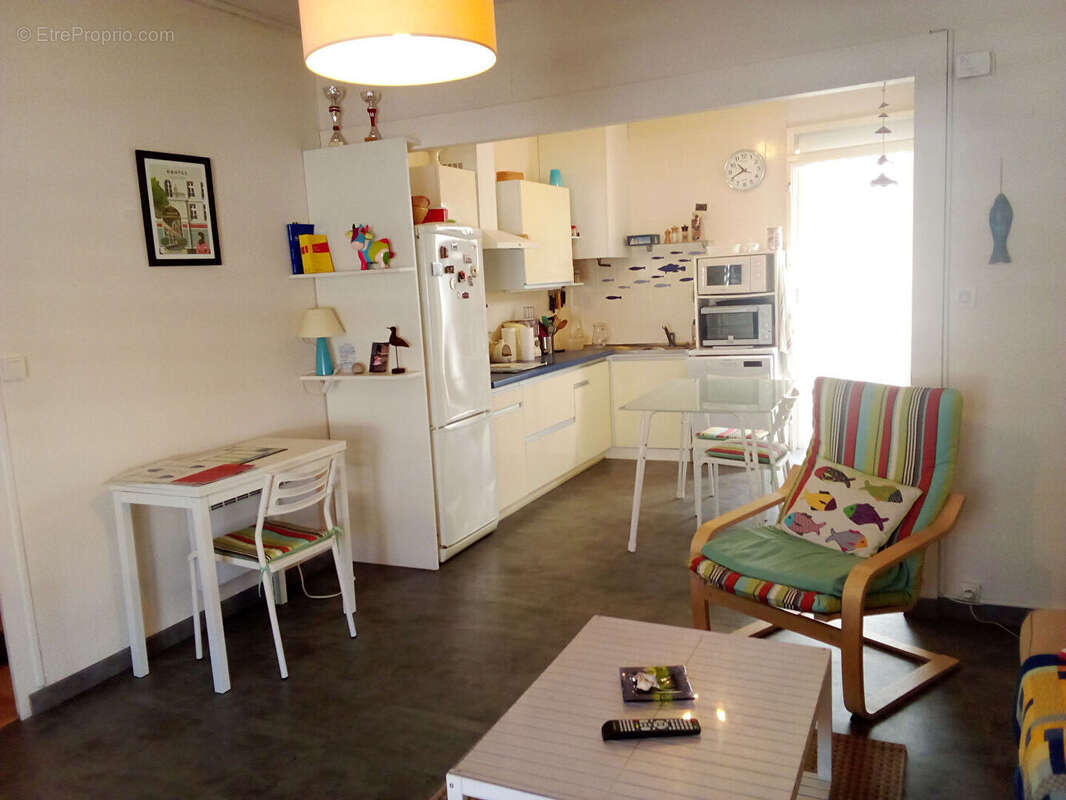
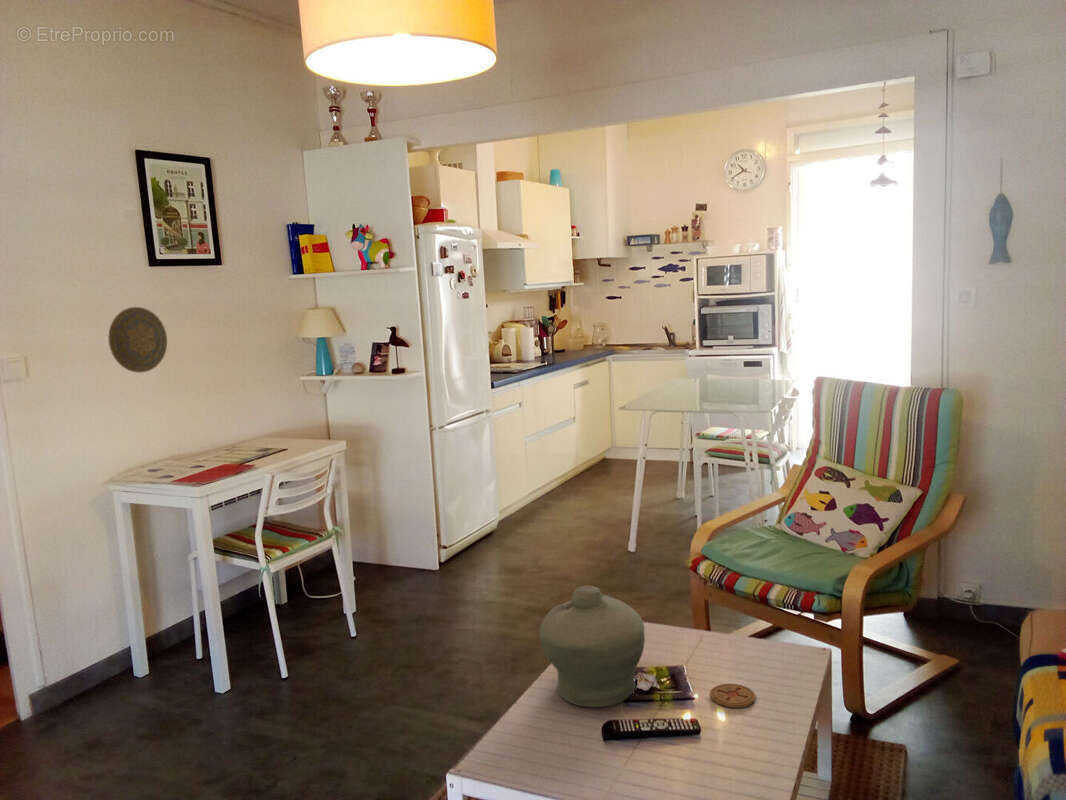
+ coaster [709,683,756,709]
+ decorative plate [107,306,168,374]
+ jar [538,585,646,708]
